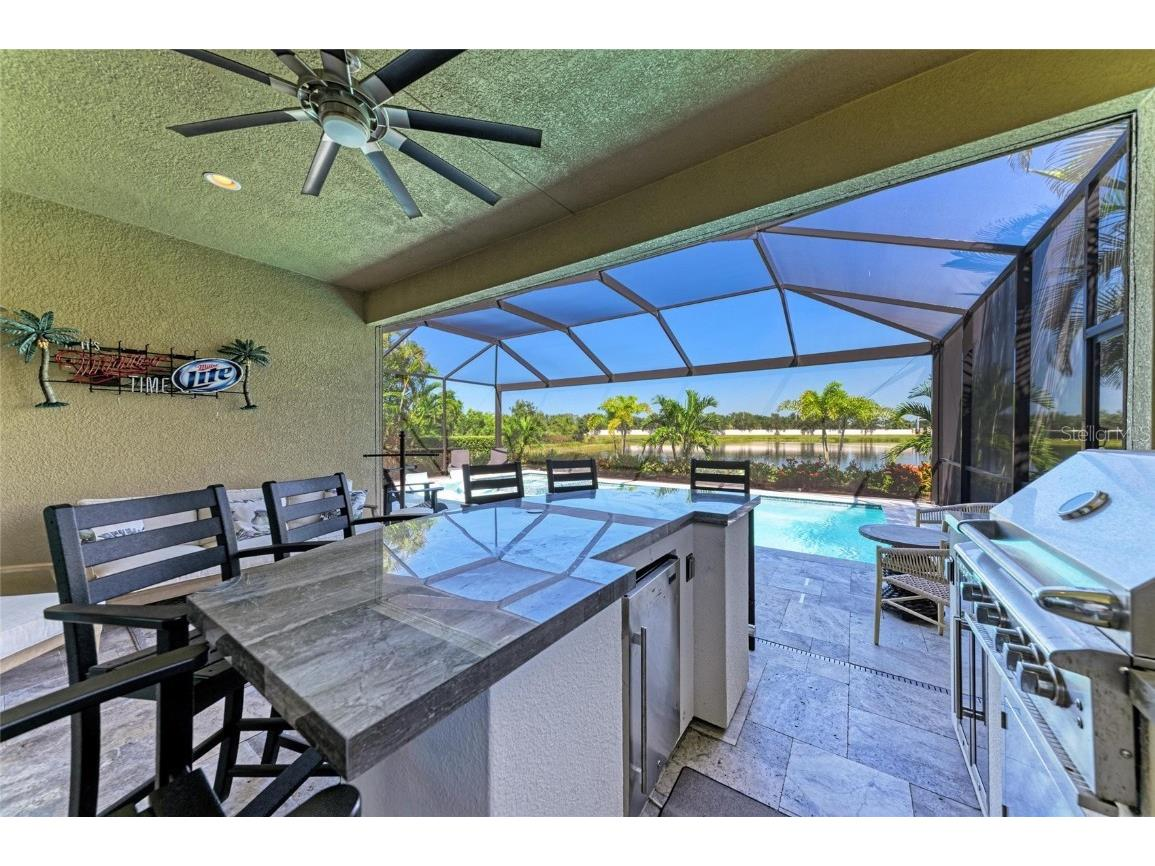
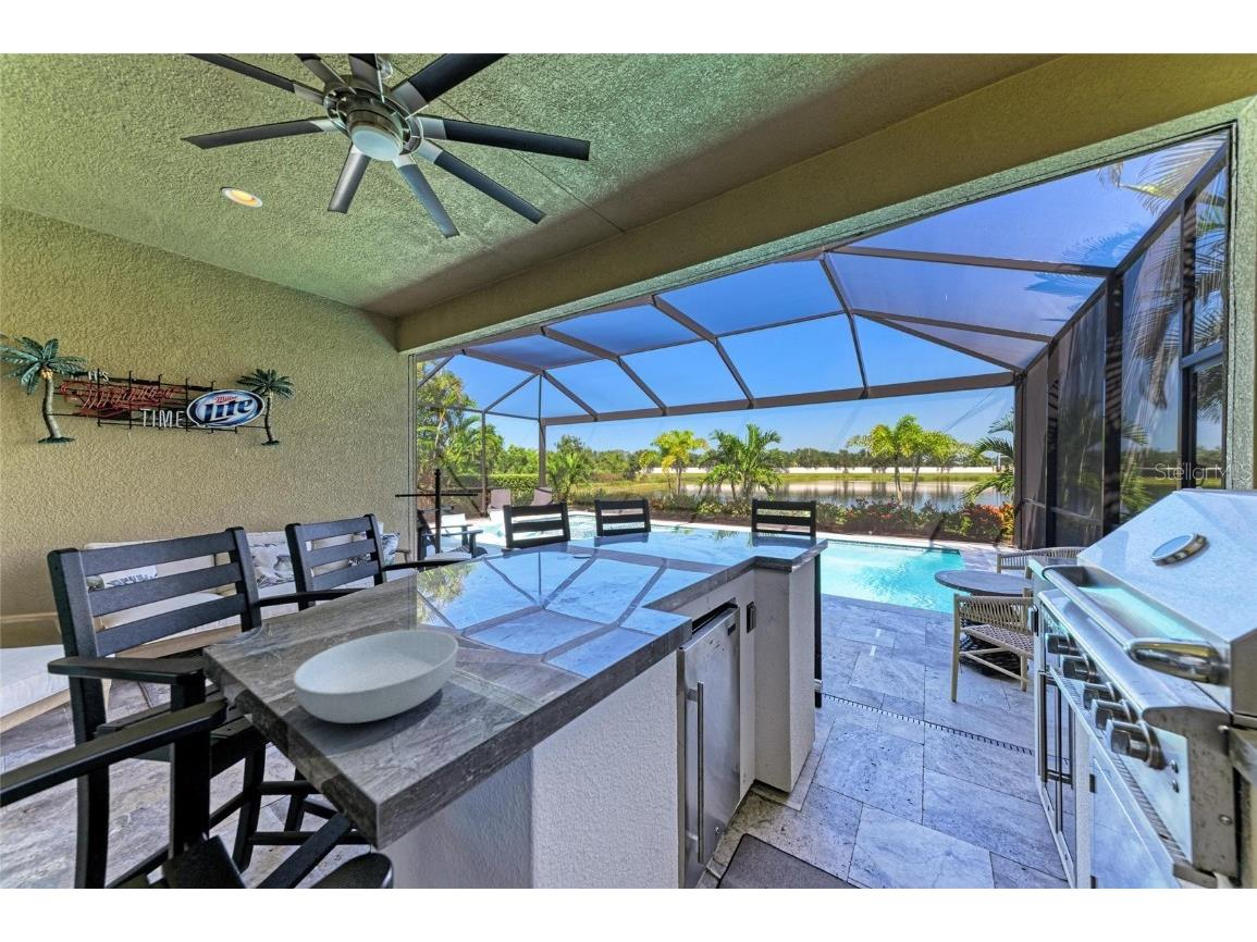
+ serving bowl [292,629,459,724]
